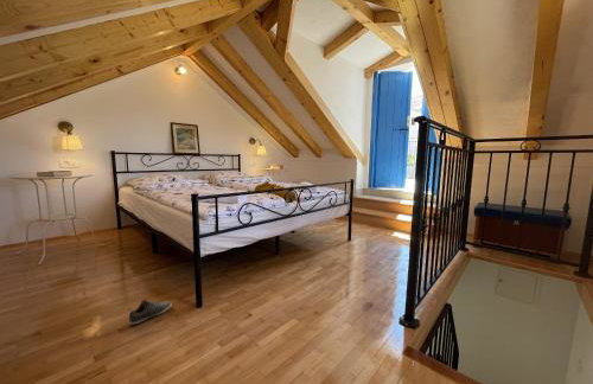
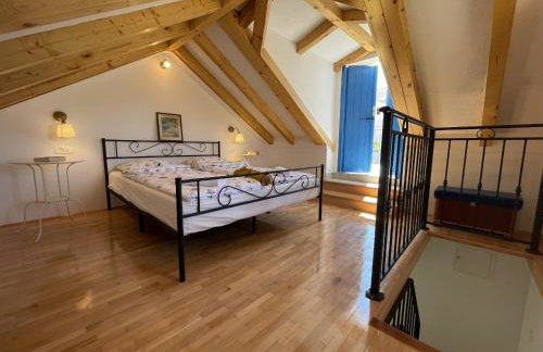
- shoe [128,299,173,326]
